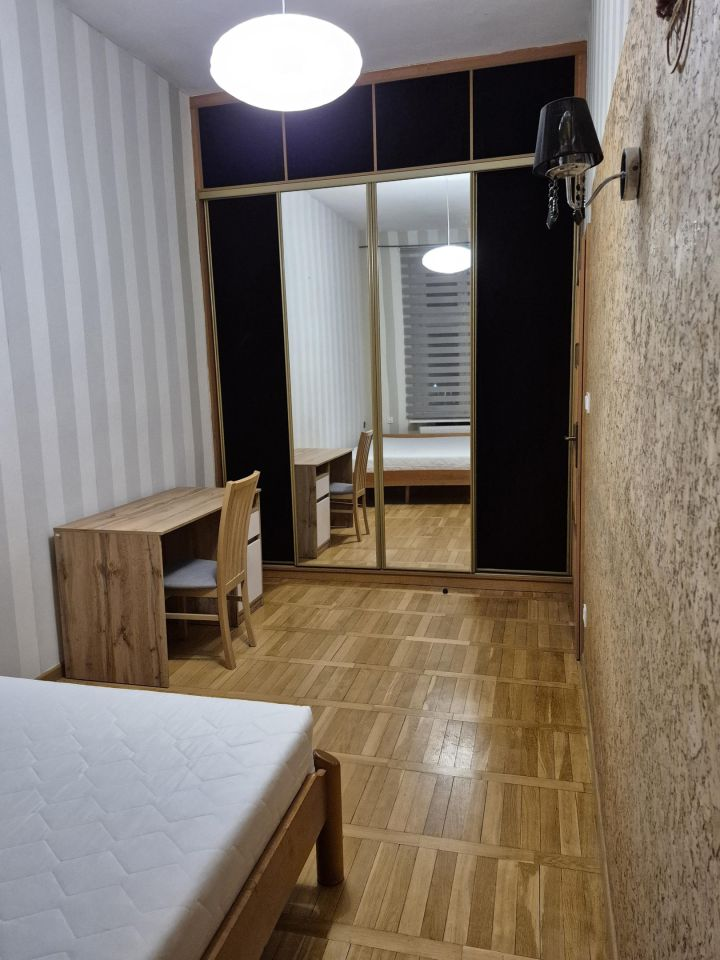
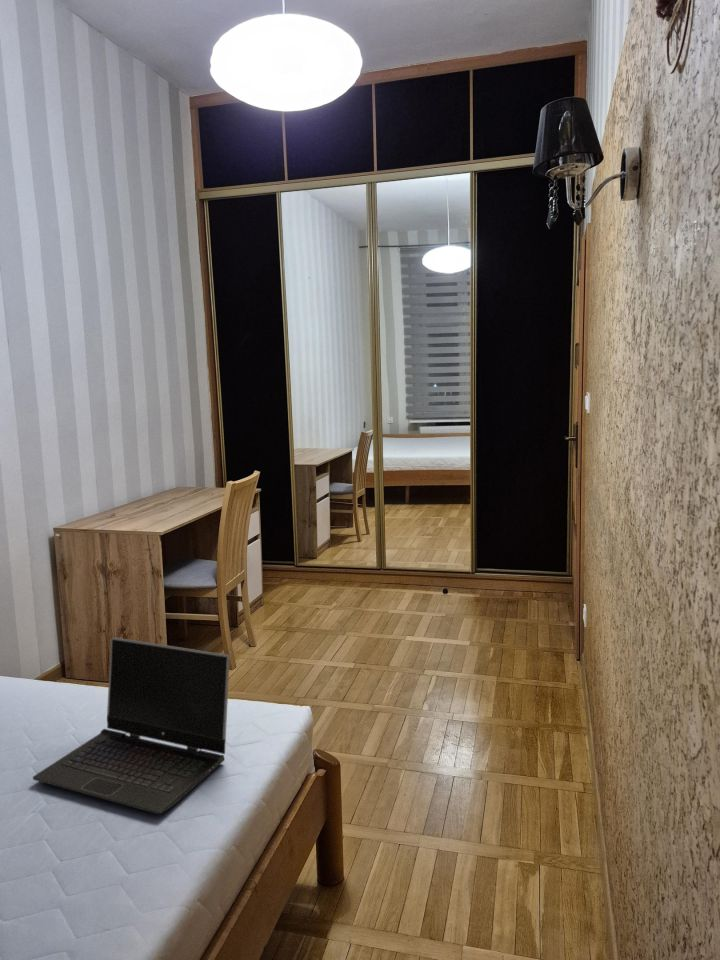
+ laptop computer [32,636,231,815]
